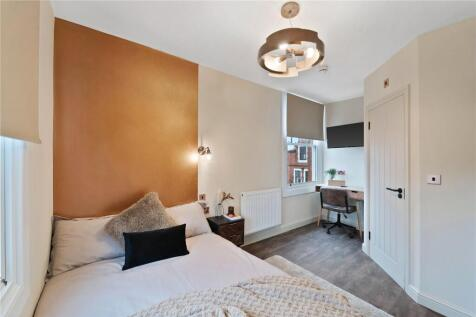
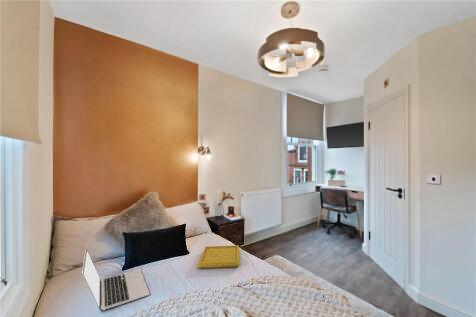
+ laptop [81,248,151,312]
+ serving tray [197,244,241,269]
